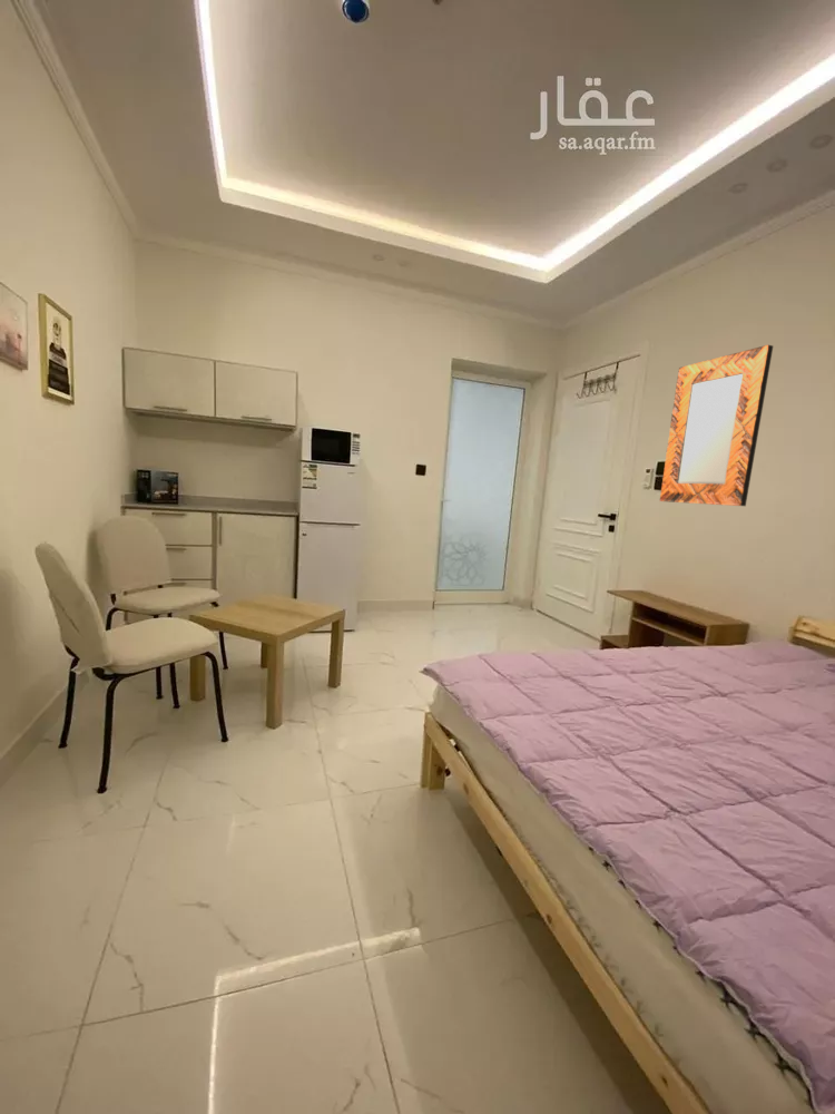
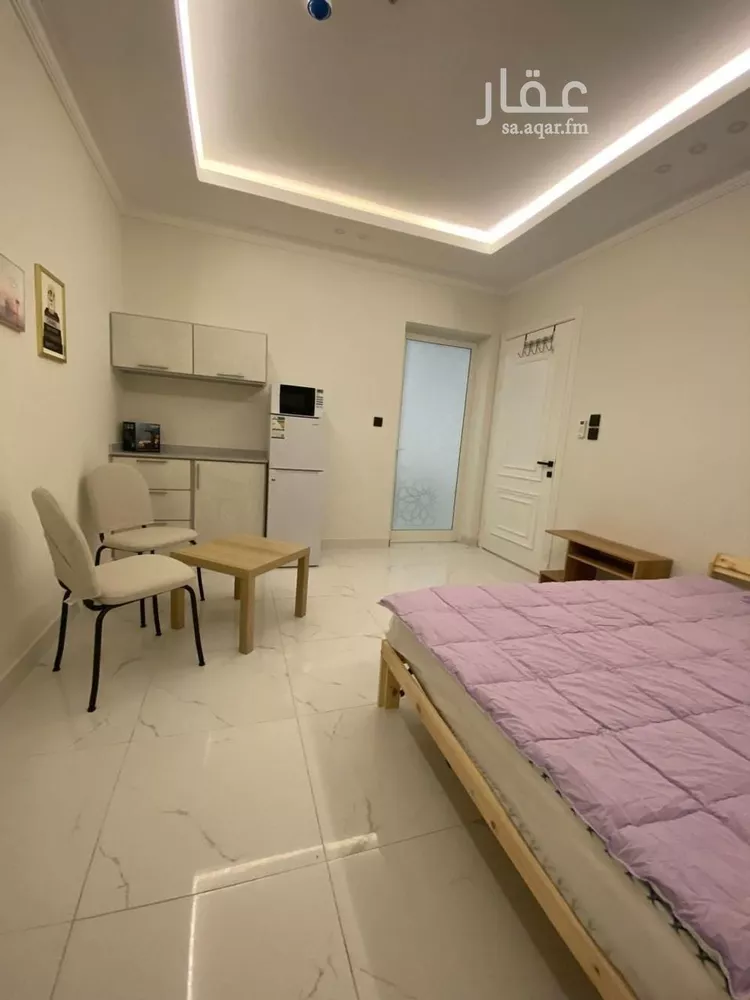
- home mirror [659,344,774,507]
